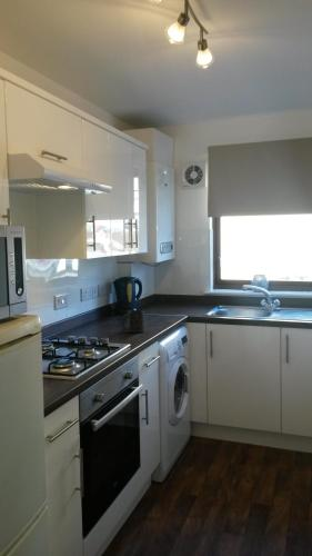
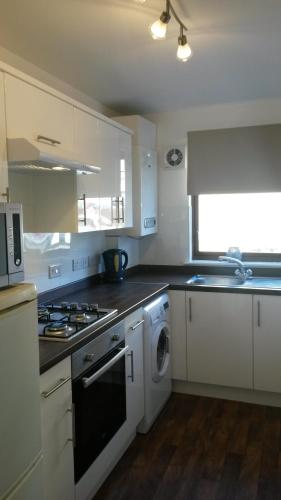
- mug [120,309,145,335]
